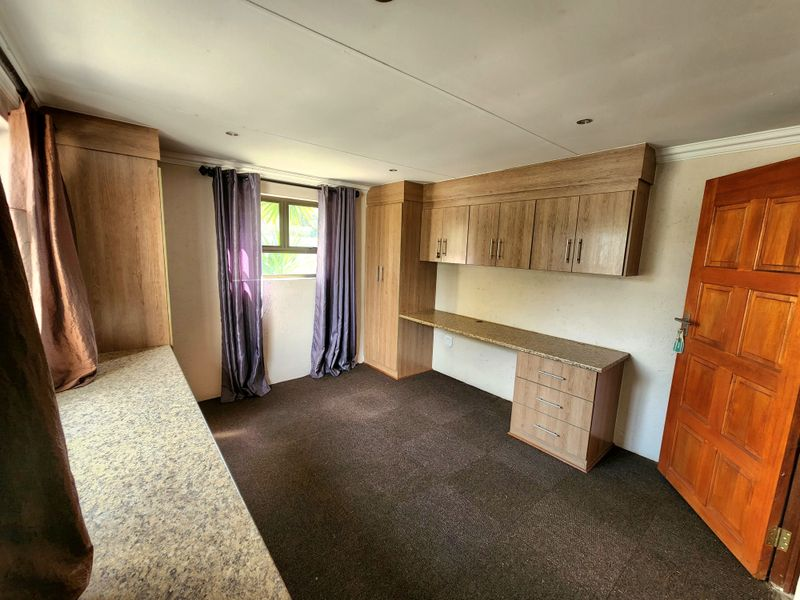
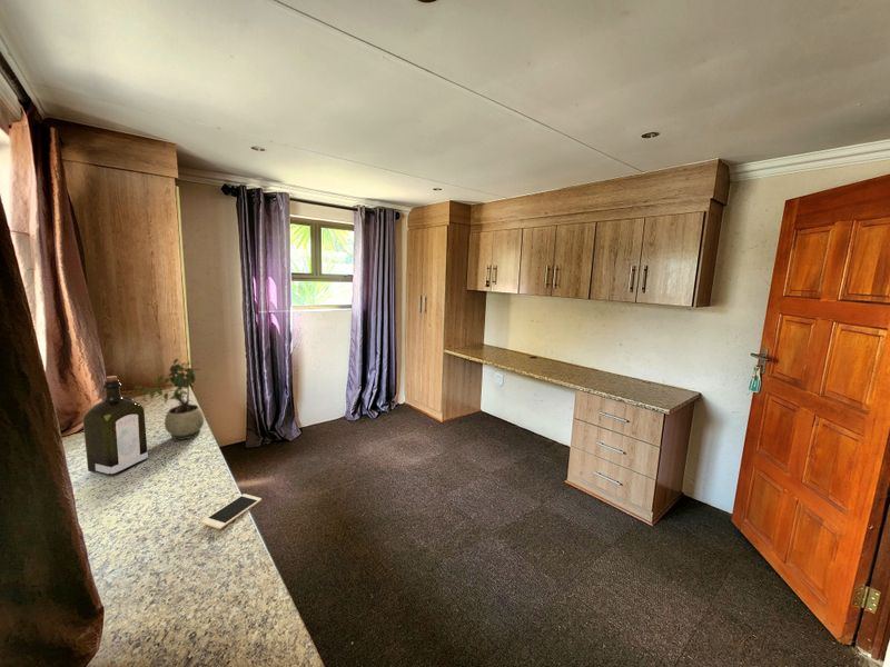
+ potted plant [134,358,206,441]
+ liquor [82,375,149,477]
+ cell phone [200,492,263,530]
